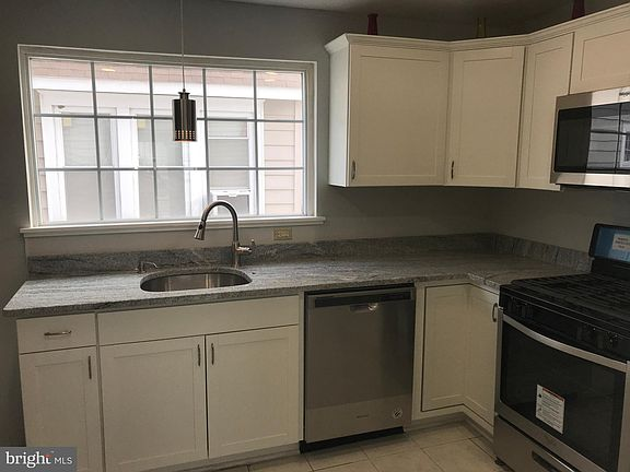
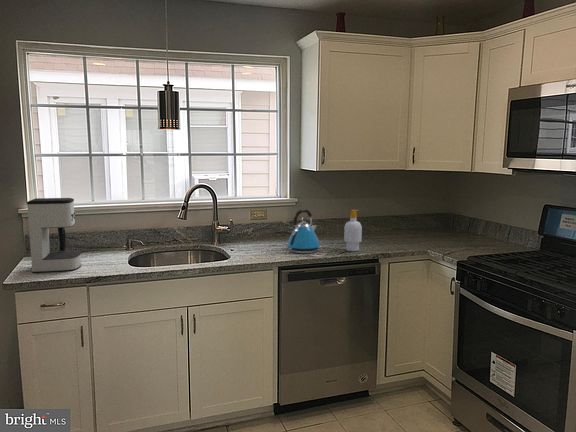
+ coffee maker [26,197,82,274]
+ kettle [286,208,321,254]
+ soap bottle [343,209,363,252]
